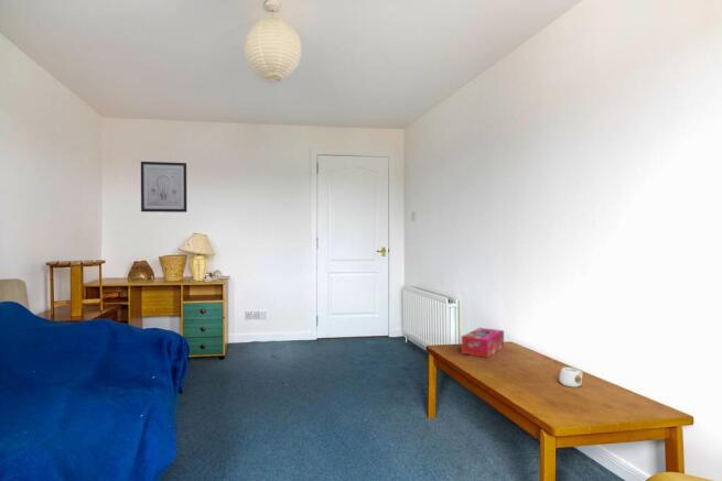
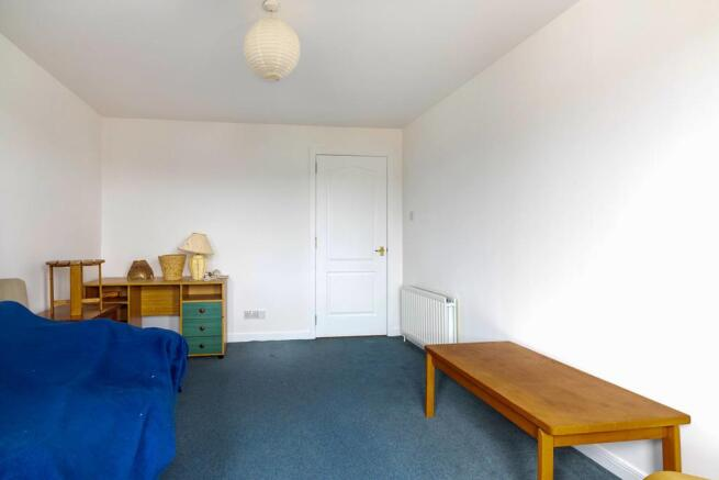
- tissue box [461,327,505,359]
- mug [558,367,583,389]
- wall art [140,161,187,214]
